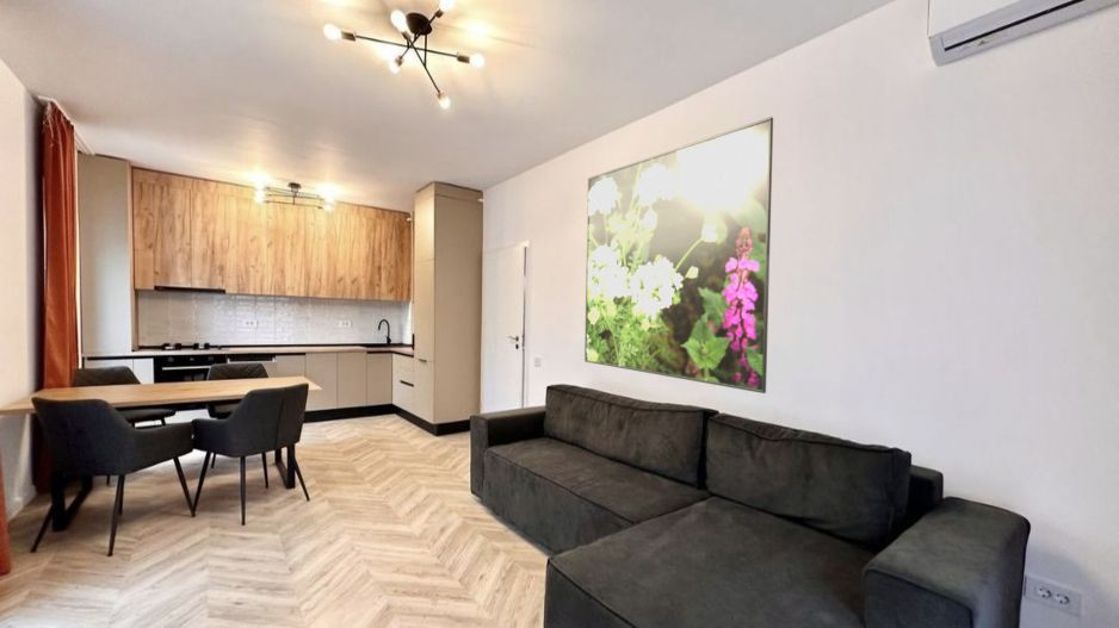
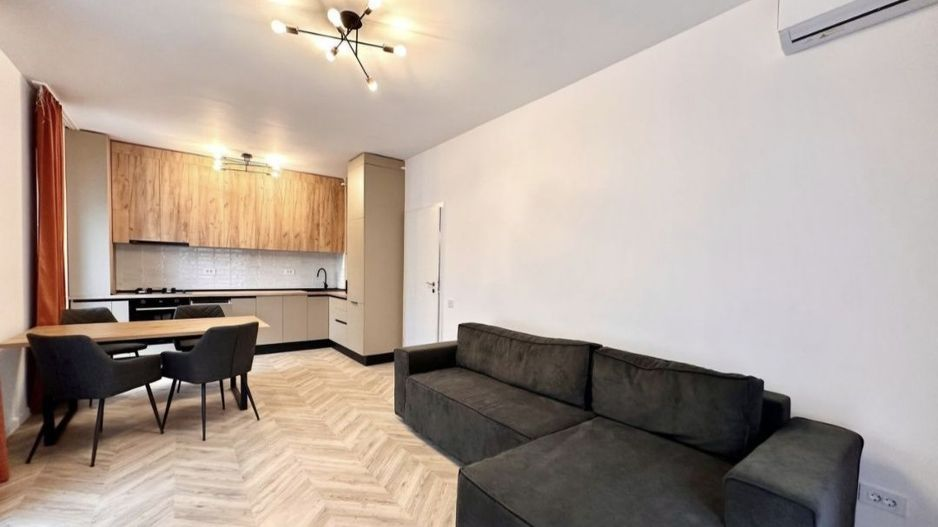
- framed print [583,116,774,394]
